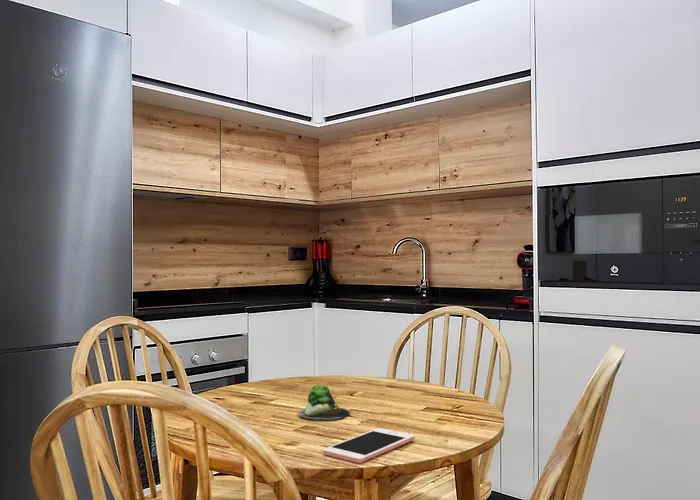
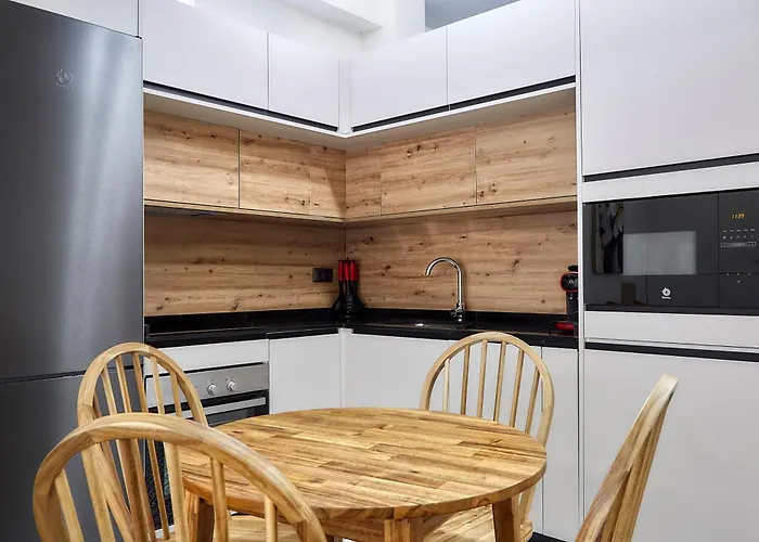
- succulent plant [296,384,351,421]
- cell phone [322,427,416,464]
